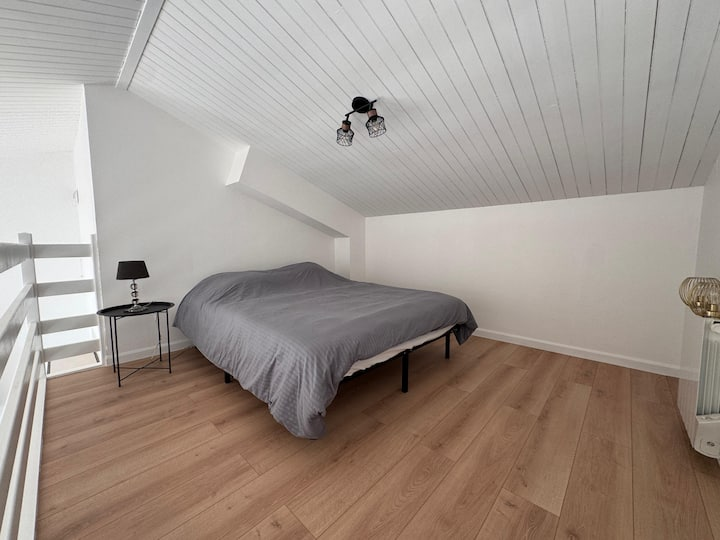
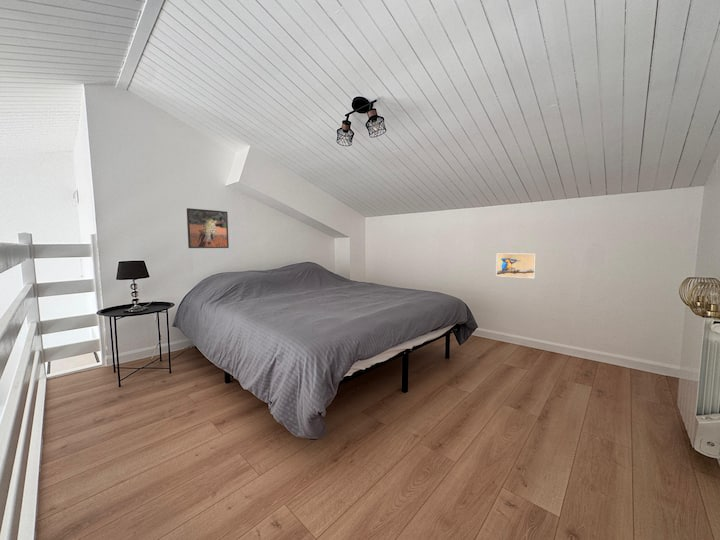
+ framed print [495,252,537,279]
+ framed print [186,207,230,249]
